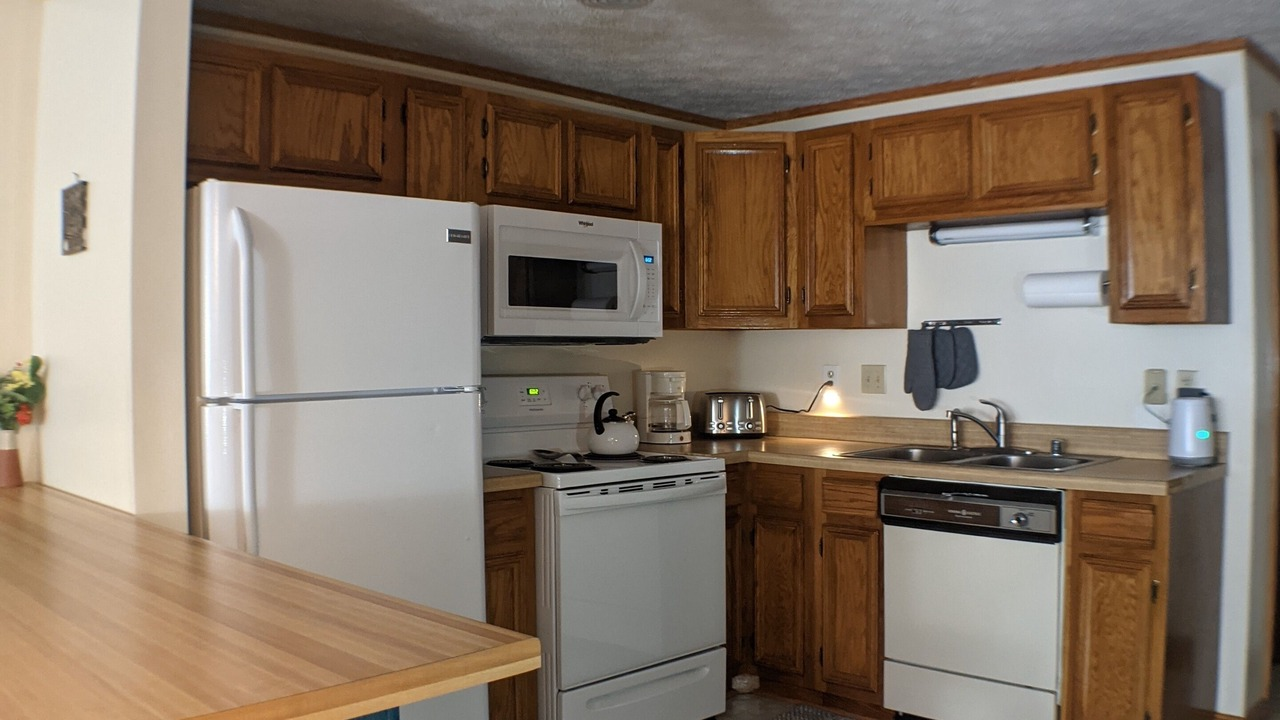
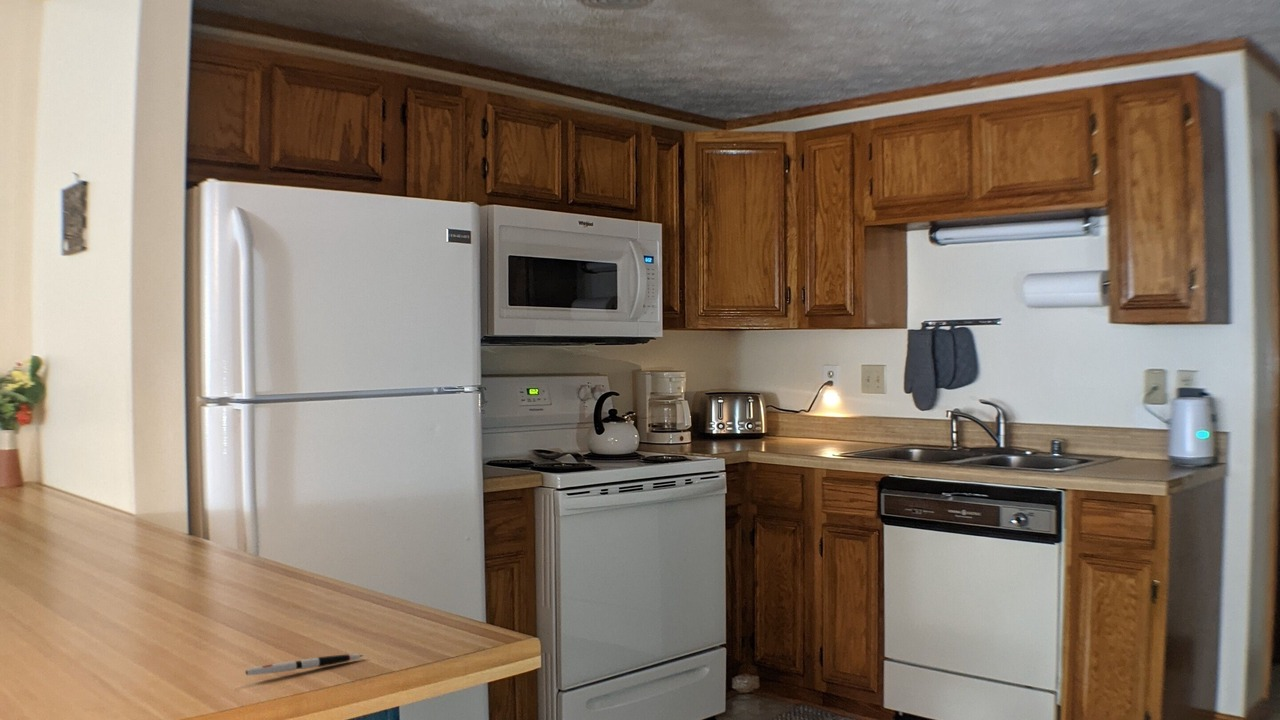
+ pen [244,653,364,676]
